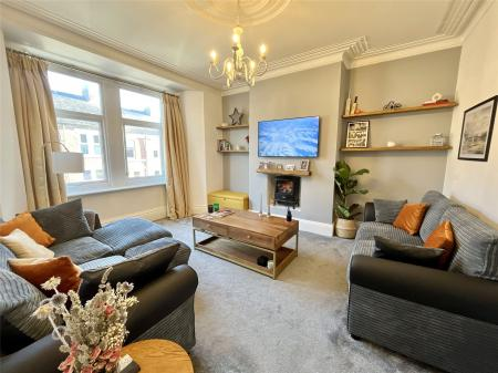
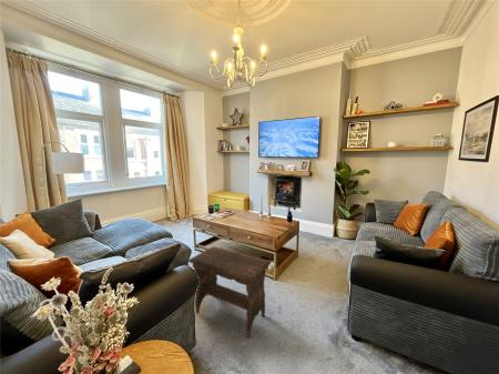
+ footstool [187,245,273,338]
